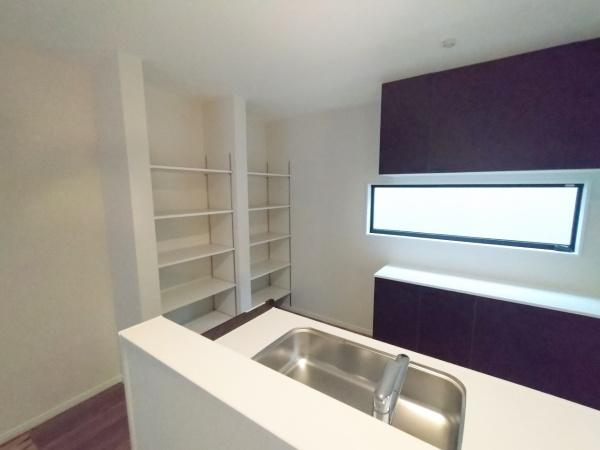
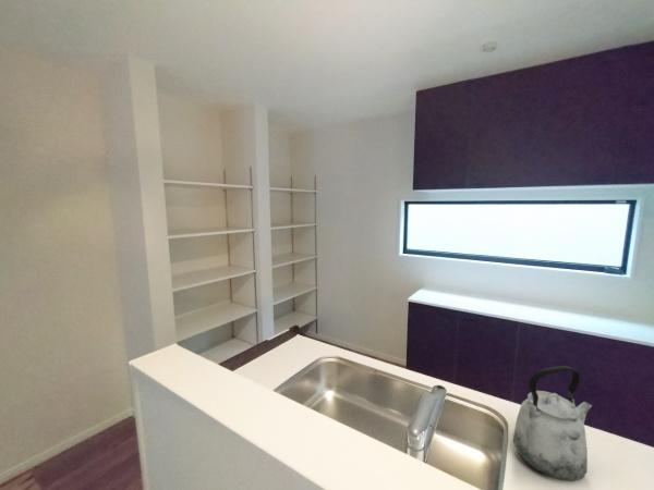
+ kettle [512,365,594,482]
